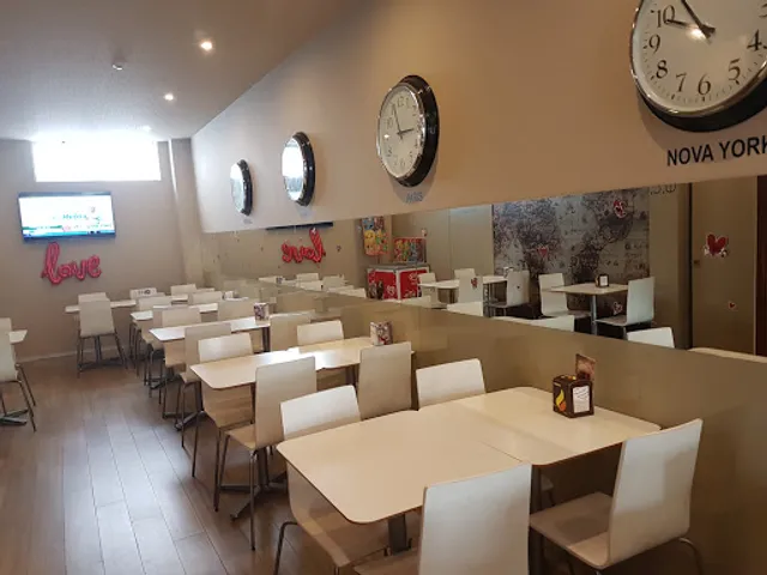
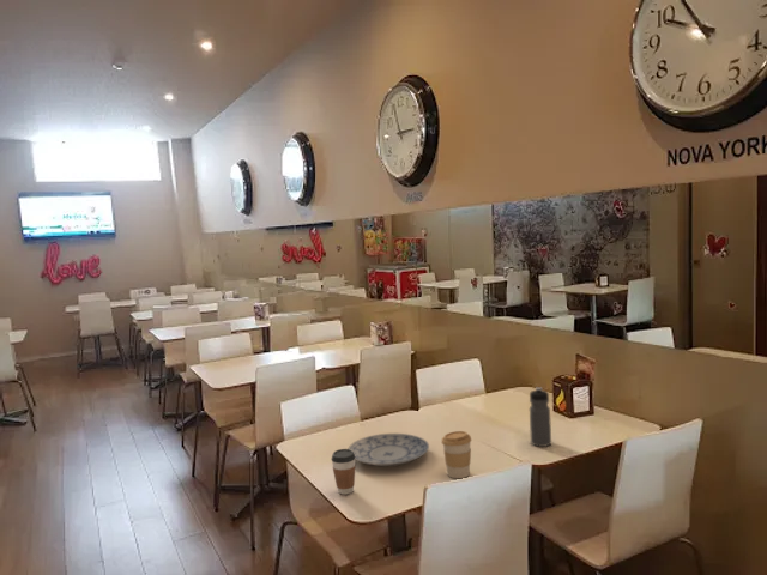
+ plate [348,432,430,467]
+ coffee cup [441,430,472,479]
+ coffee cup [330,448,356,495]
+ water bottle [529,386,552,448]
